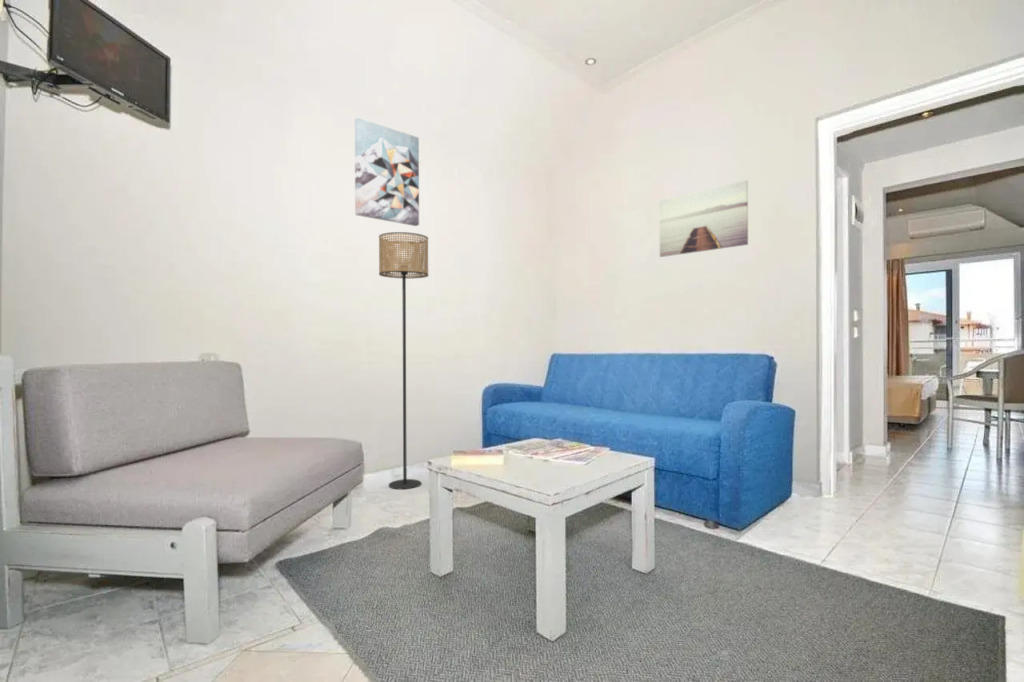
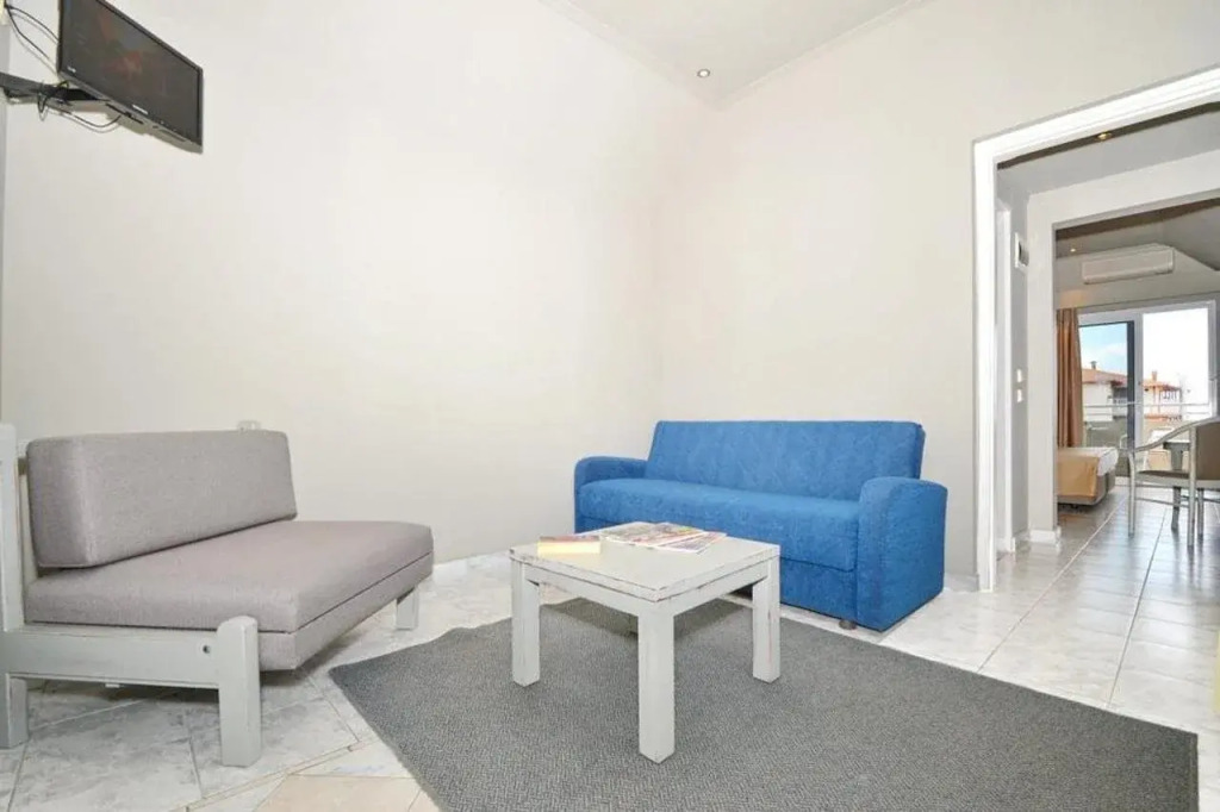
- wall art [658,179,749,258]
- wall art [354,117,420,227]
- floor lamp [378,231,429,490]
